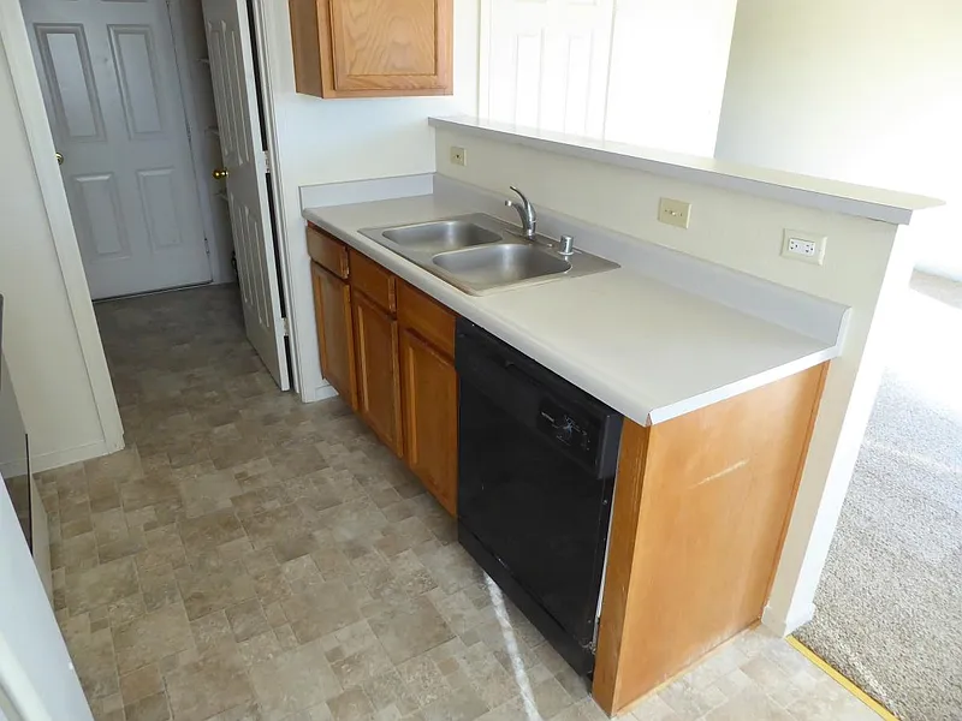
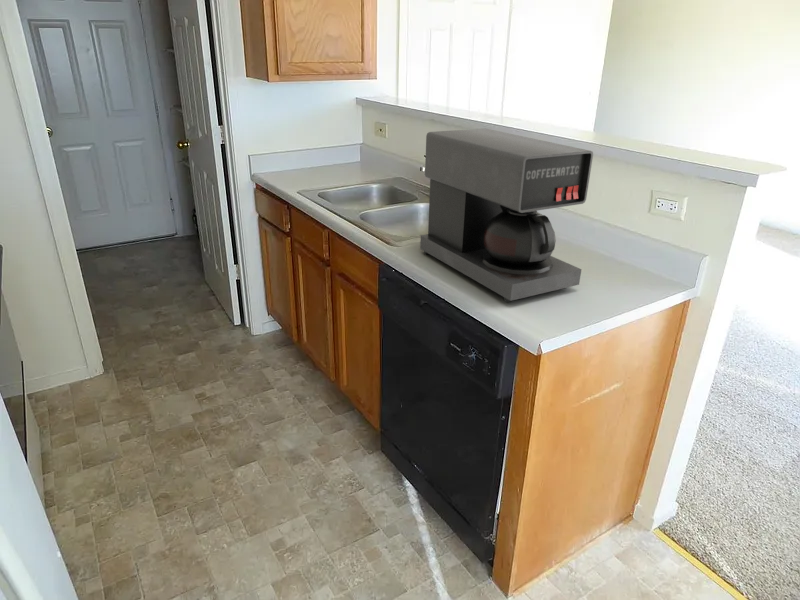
+ coffee maker [419,128,594,303]
